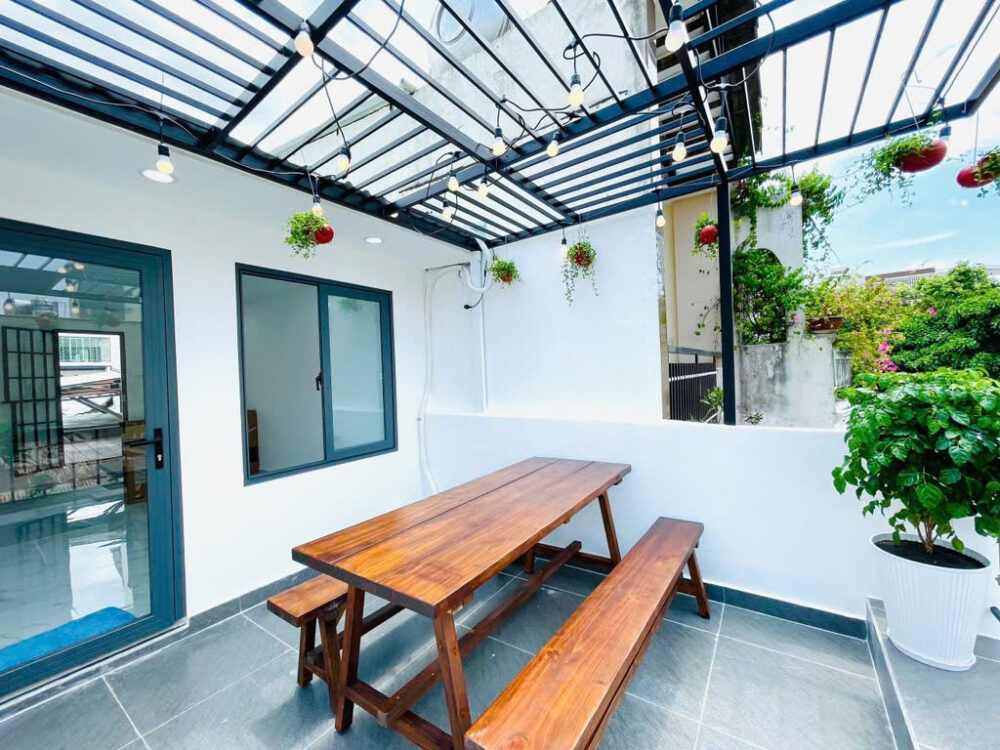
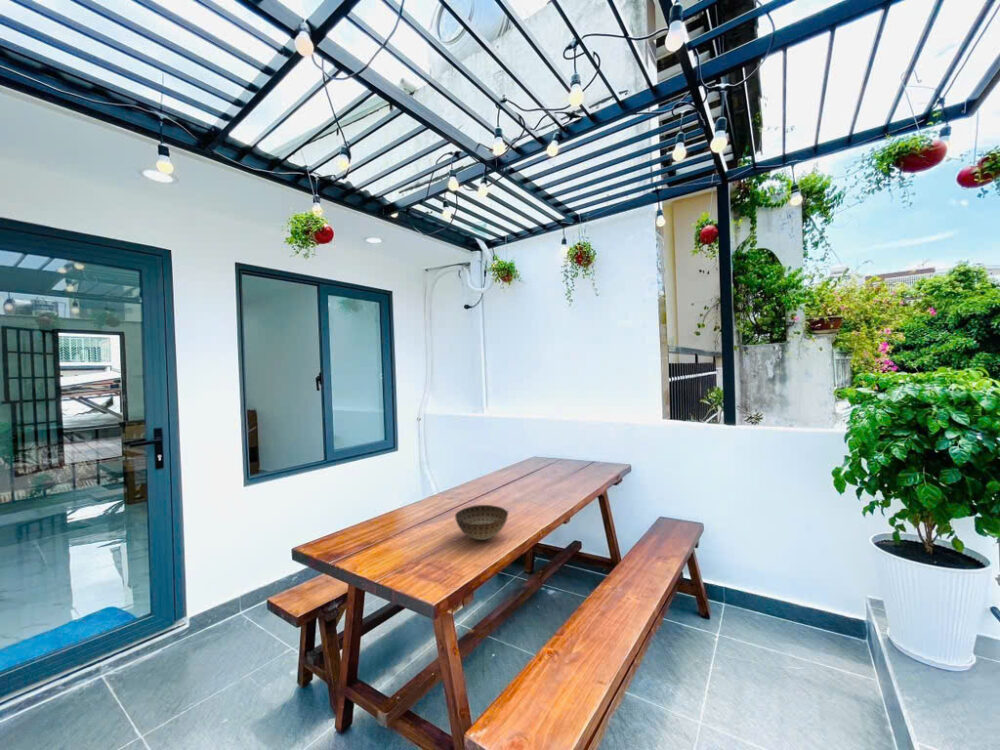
+ bowl [454,504,509,541]
